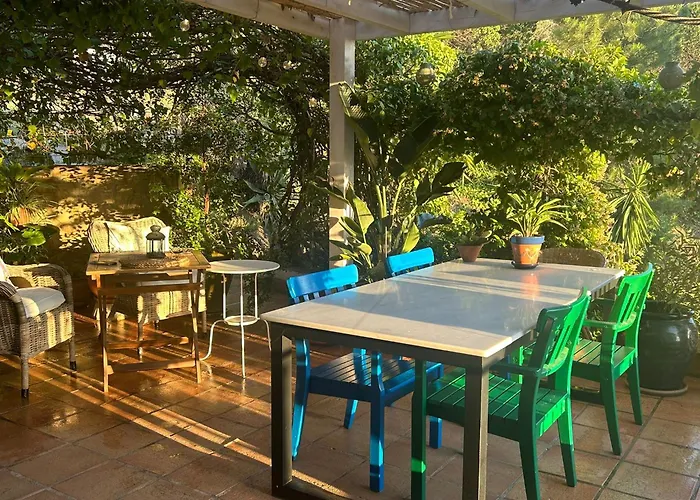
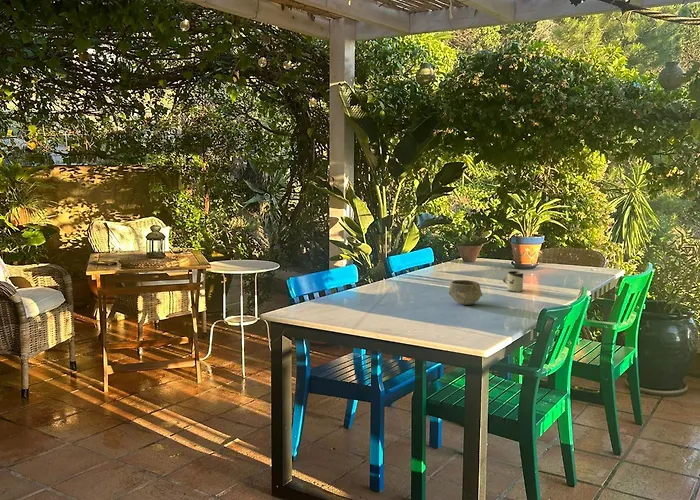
+ bowl [448,279,483,306]
+ cup [502,270,524,293]
